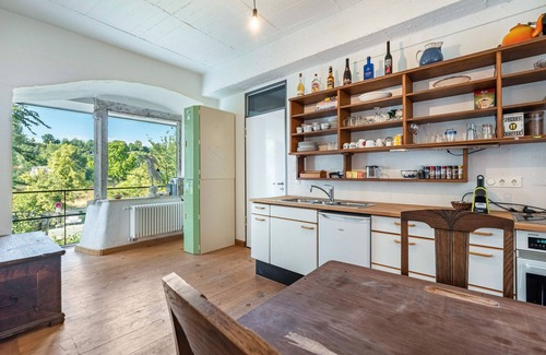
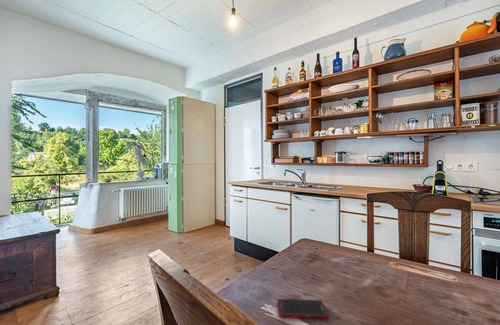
+ cell phone [276,298,329,320]
